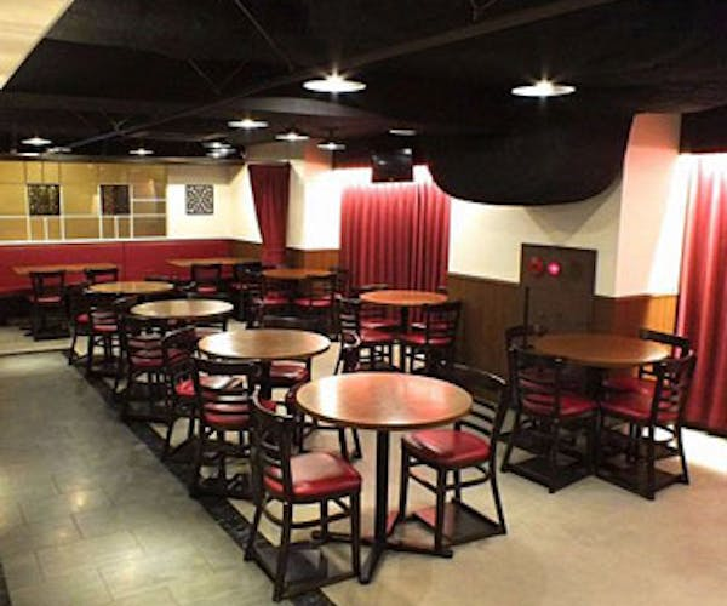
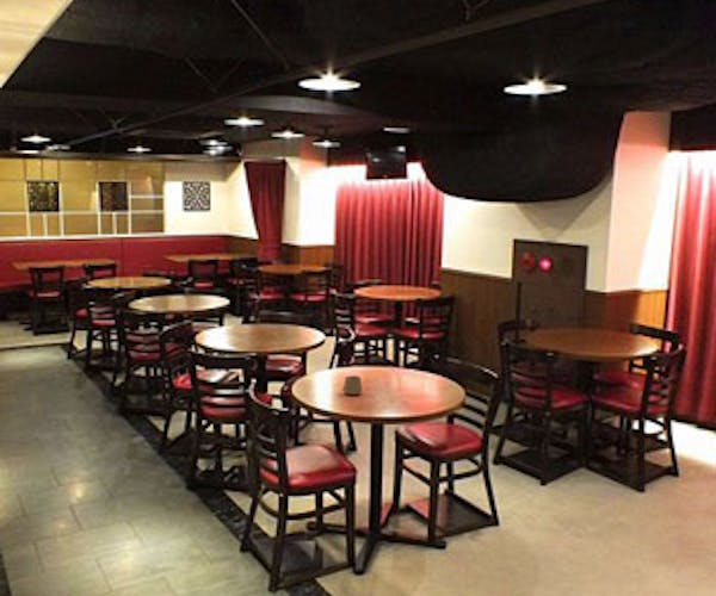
+ cup [341,374,364,396]
